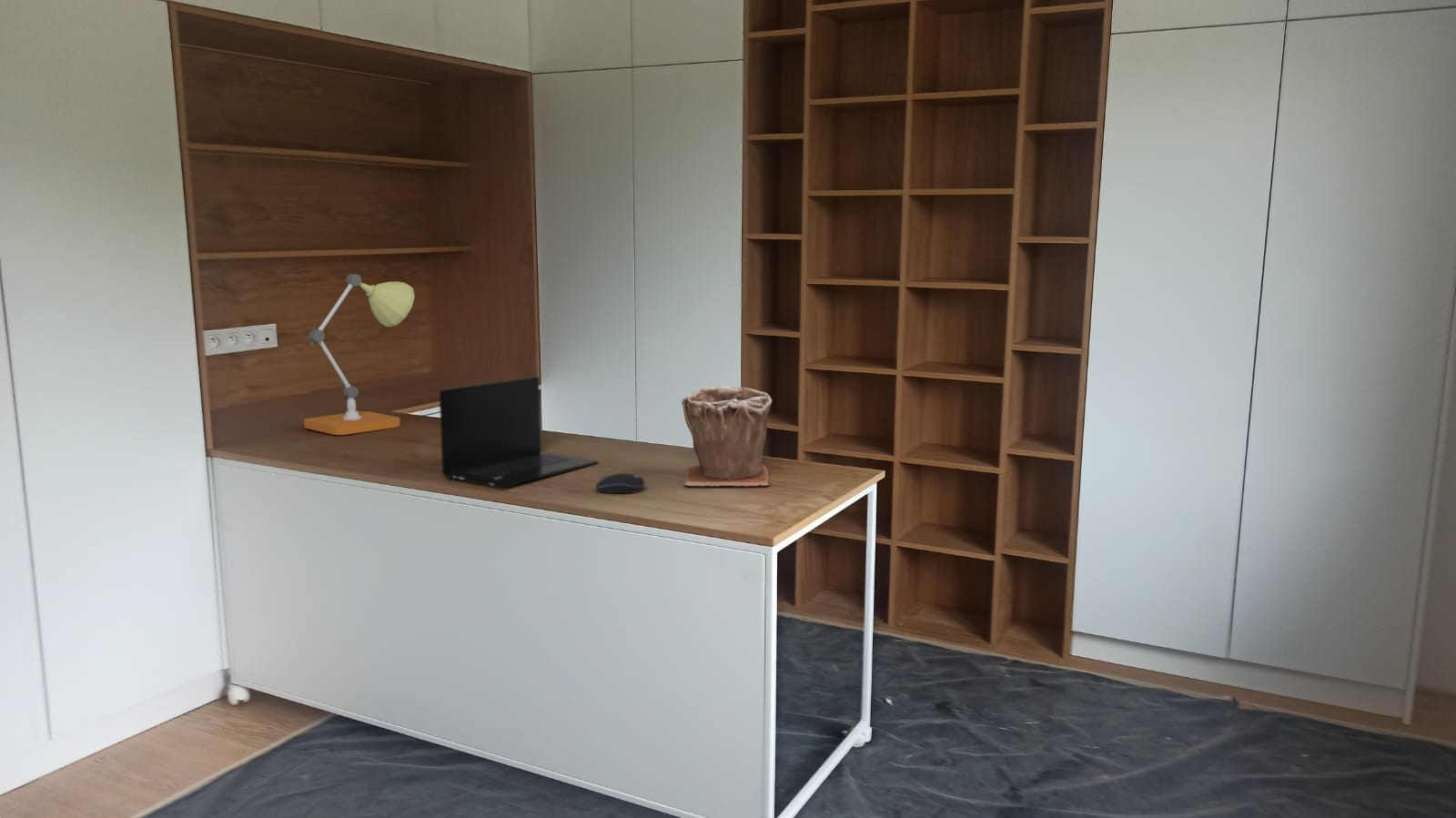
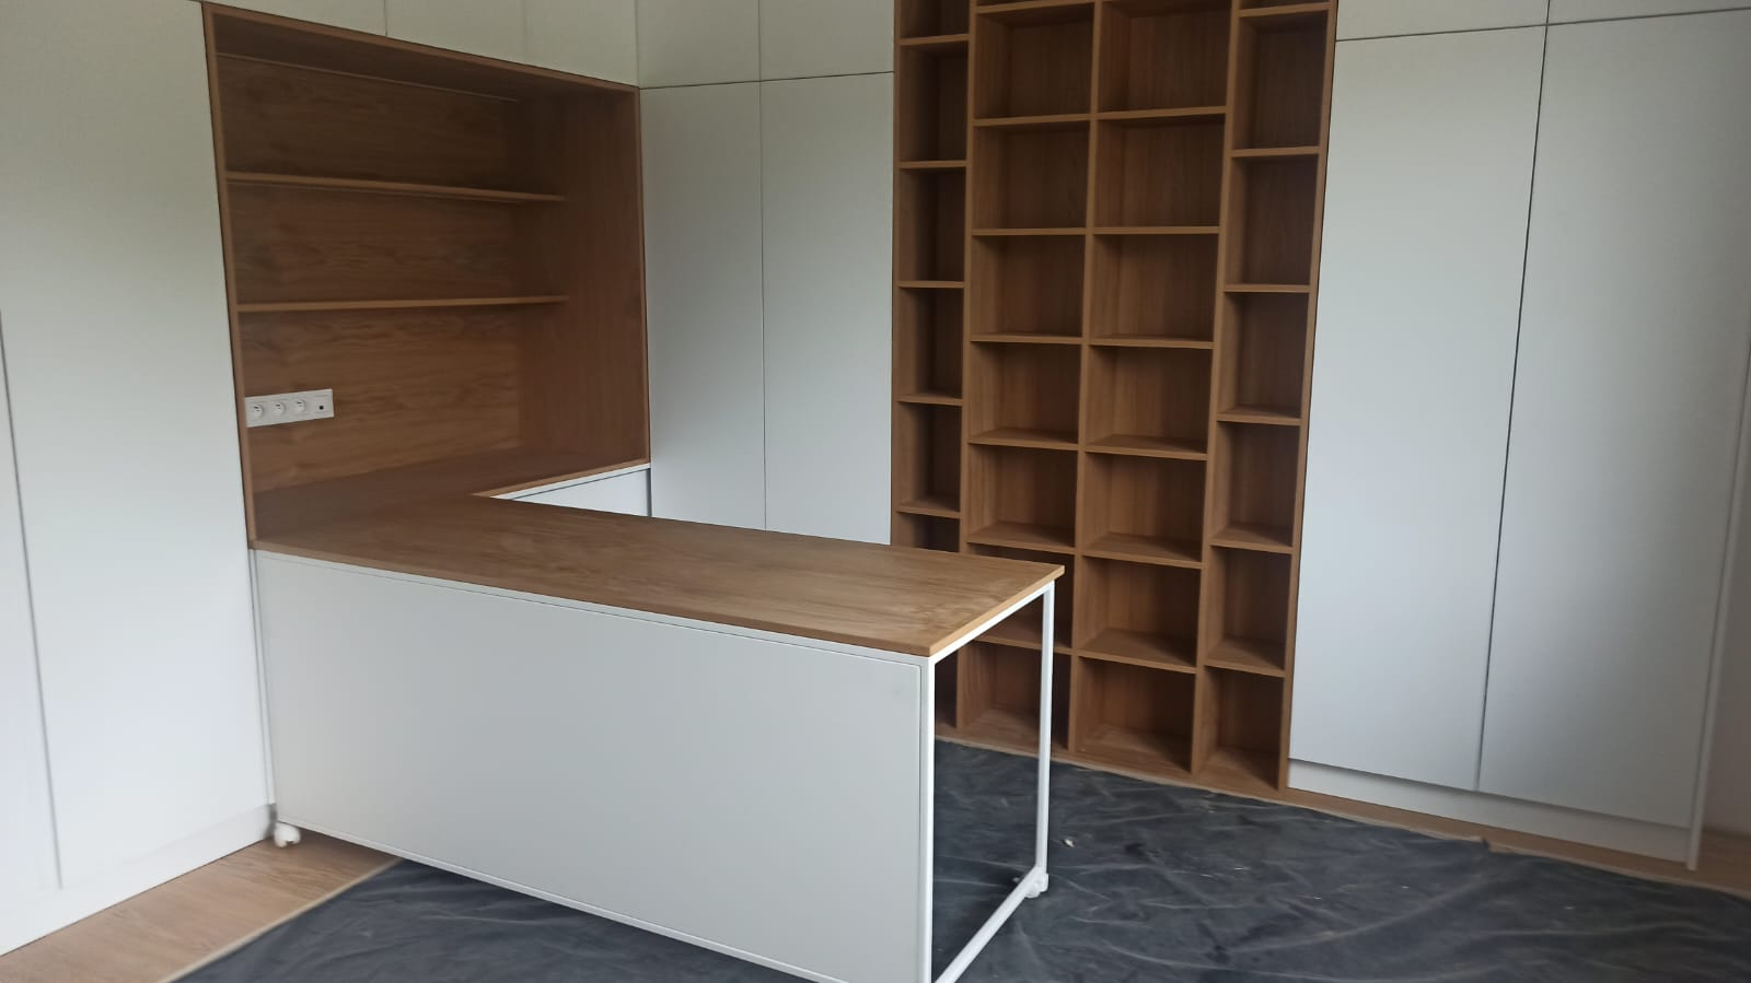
- laptop [439,376,599,489]
- computer mouse [594,472,645,494]
- desk lamp [303,273,416,436]
- plant pot [681,384,773,488]
